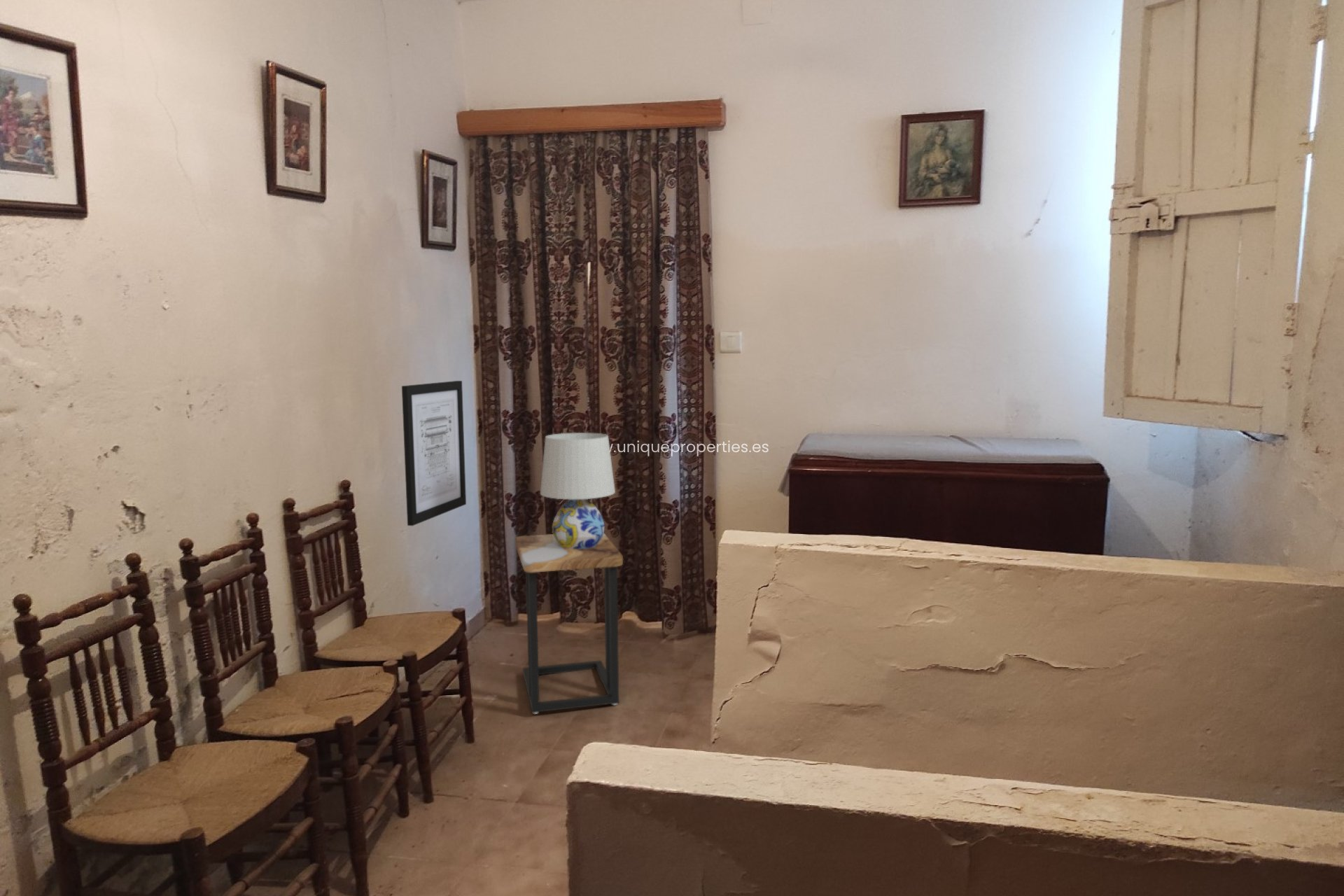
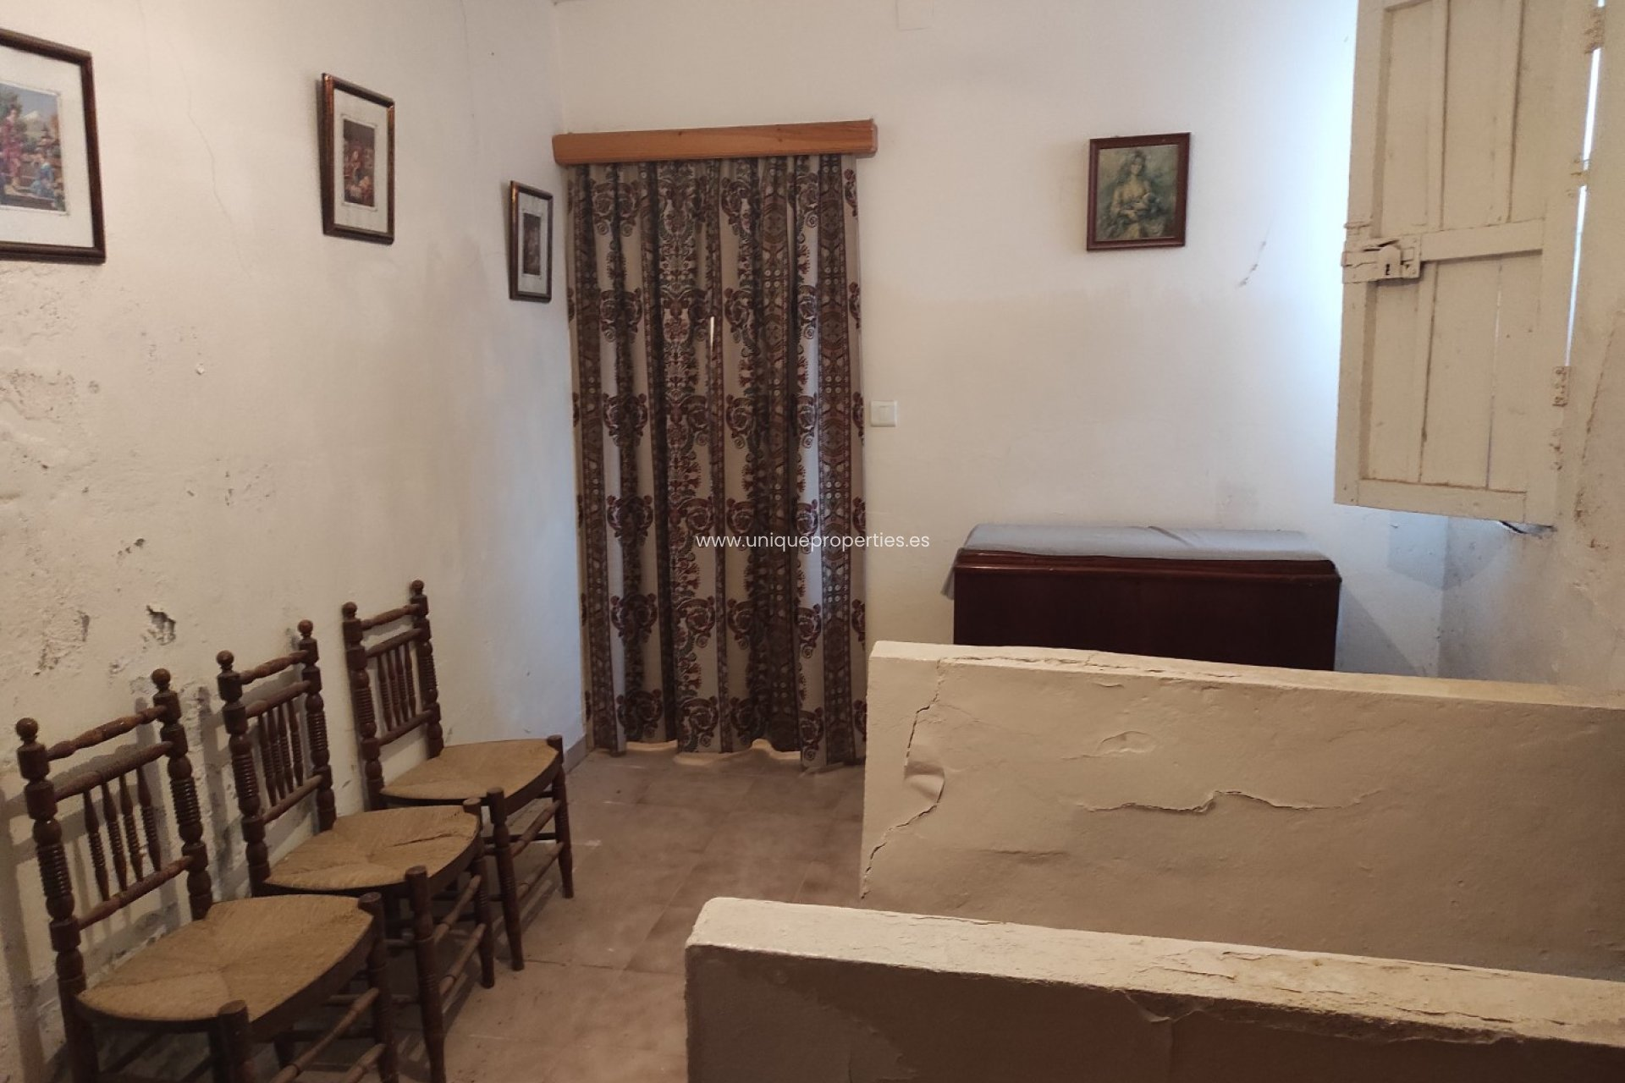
- wall art [401,380,467,526]
- side table [514,533,624,715]
- table lamp [540,432,616,549]
